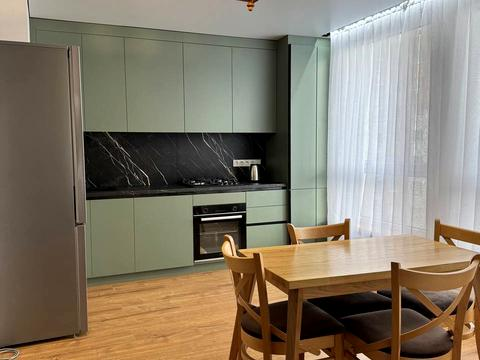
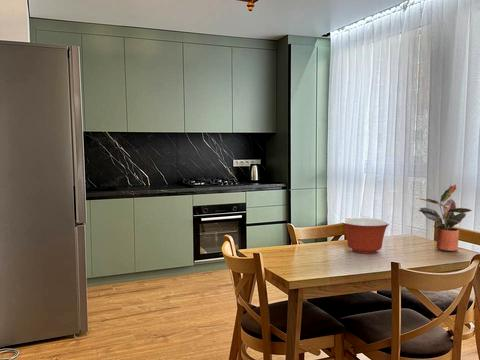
+ mixing bowl [340,217,391,255]
+ potted plant [415,183,473,252]
